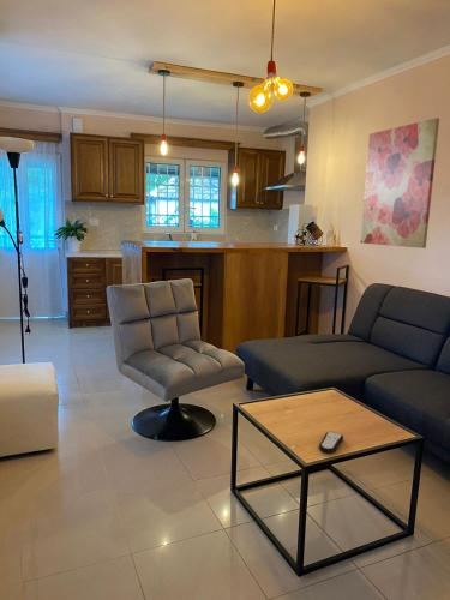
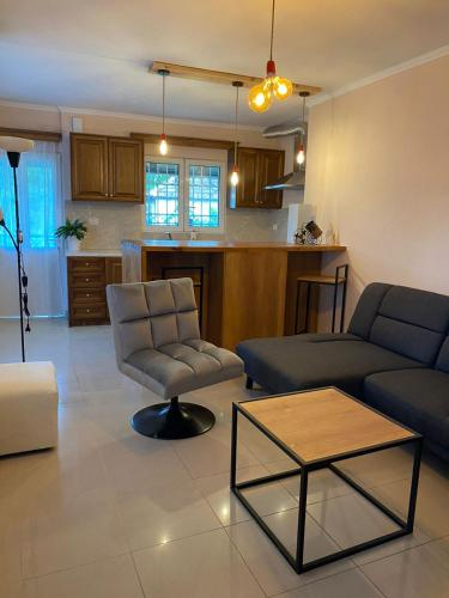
- remote control [318,431,344,455]
- wall art [360,116,440,250]
